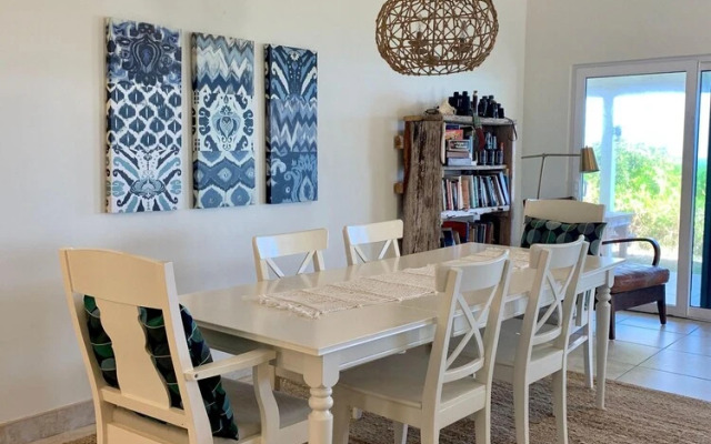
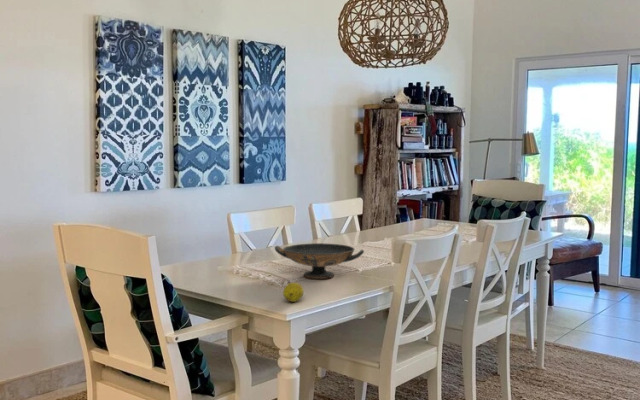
+ fruit [282,282,304,303]
+ decorative bowl [274,242,365,280]
